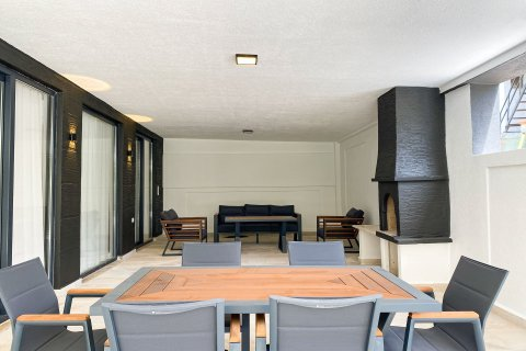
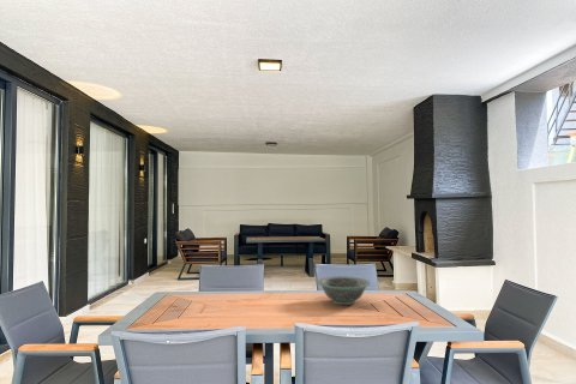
+ decorative bowl [316,275,372,306]
